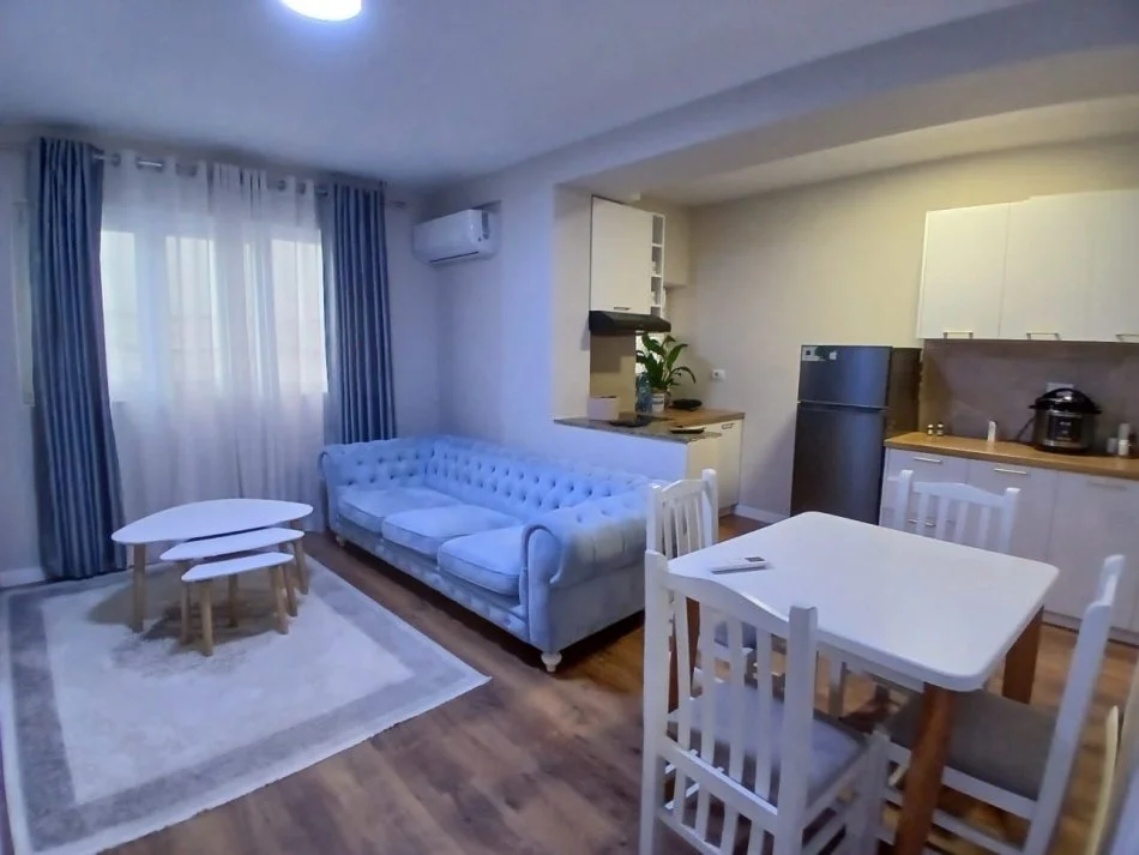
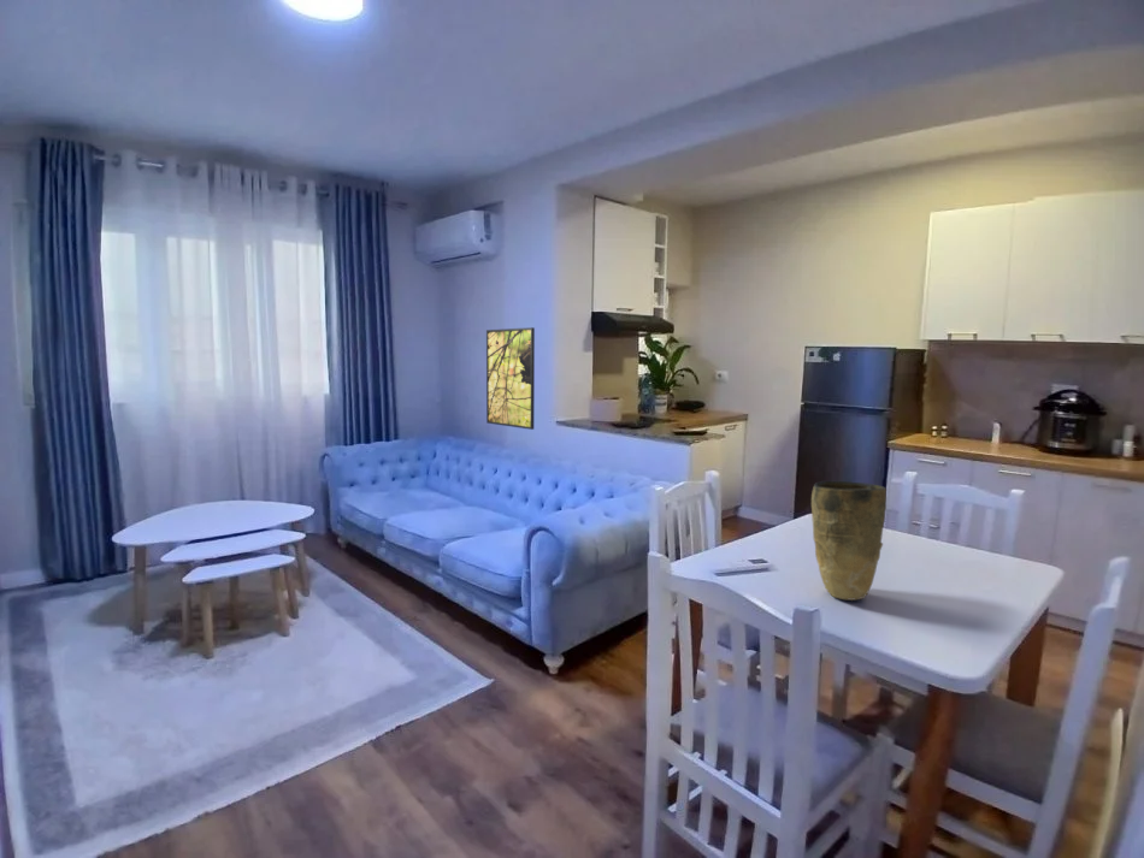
+ vase [810,480,888,602]
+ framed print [485,326,536,431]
